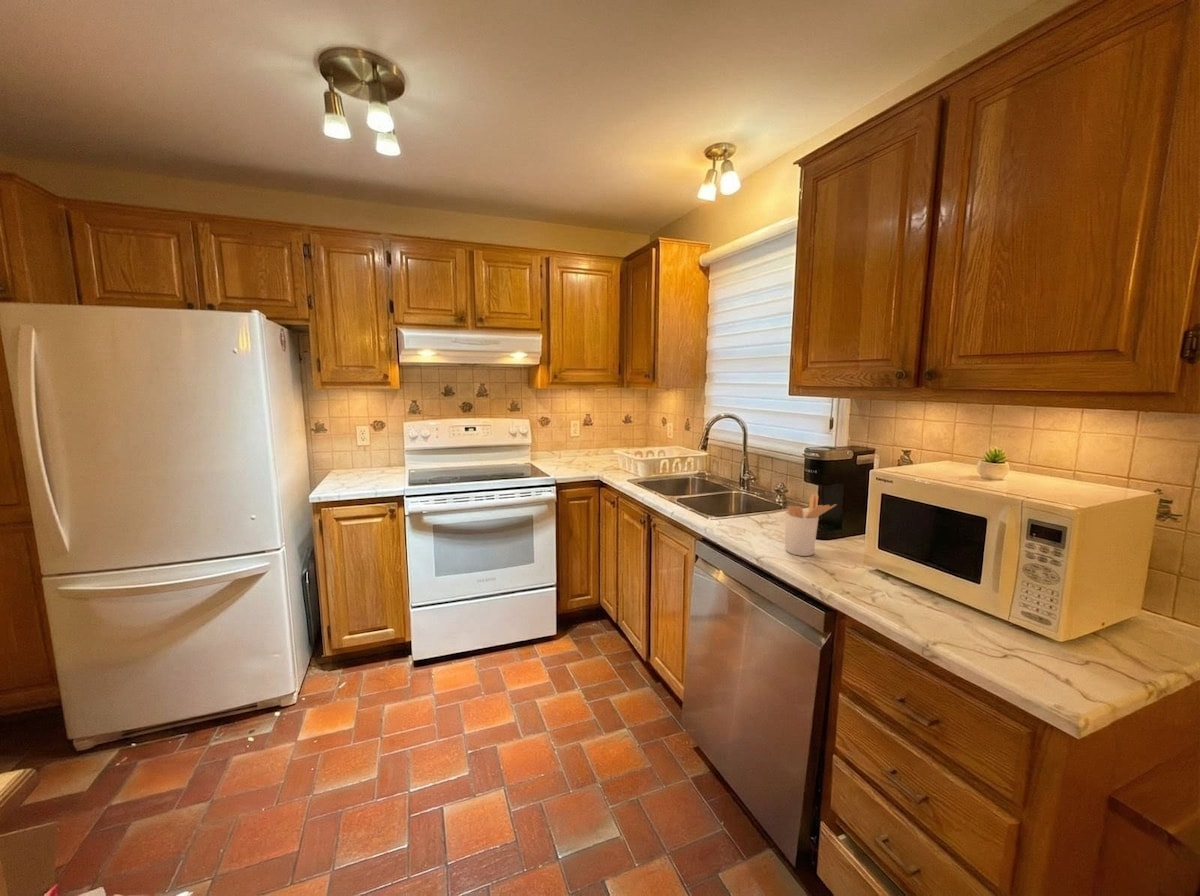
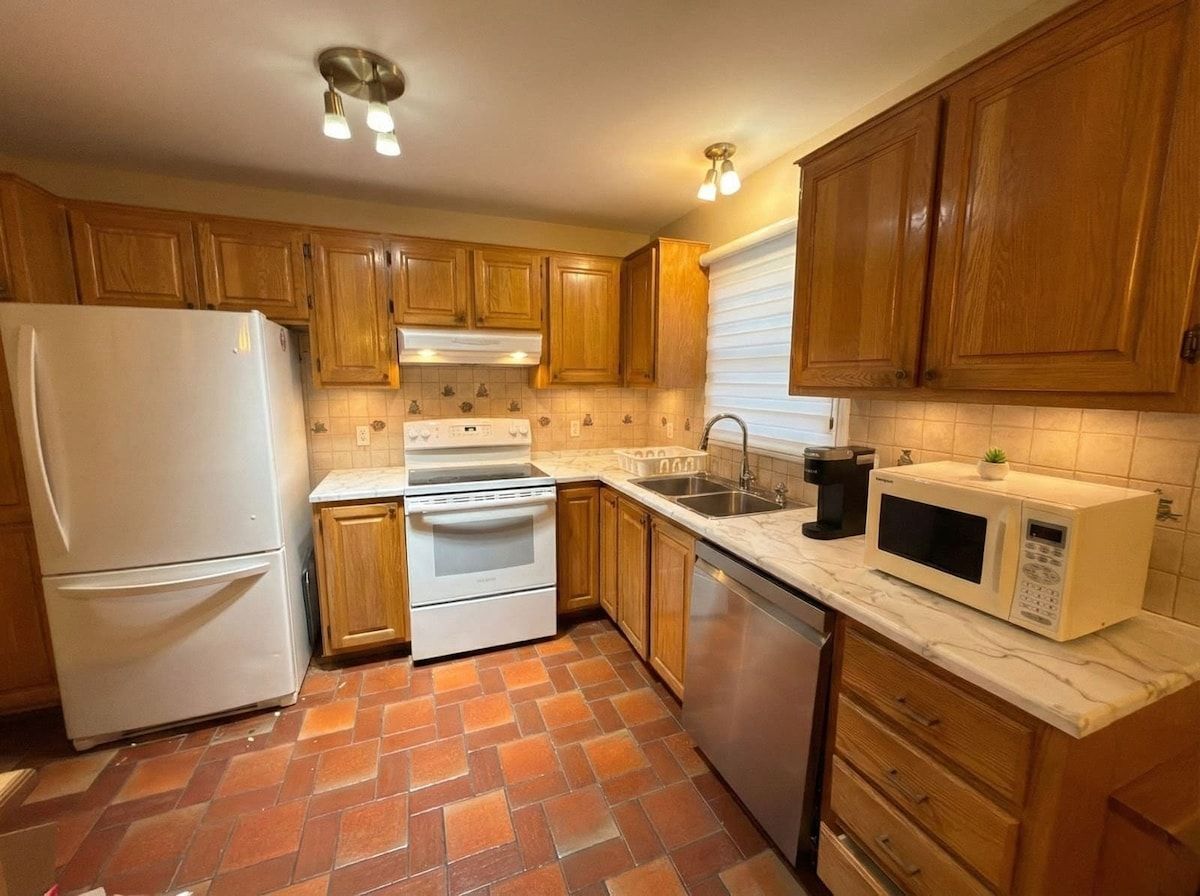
- utensil holder [784,493,838,557]
